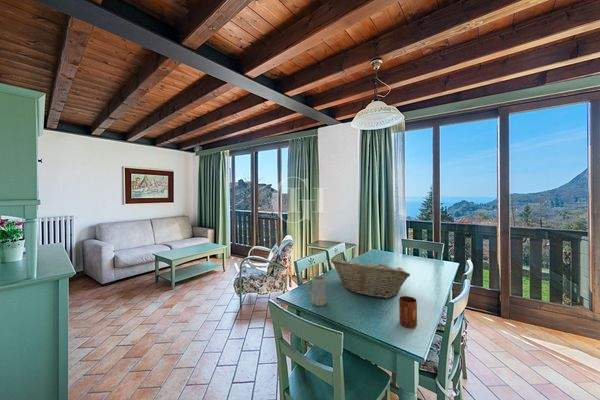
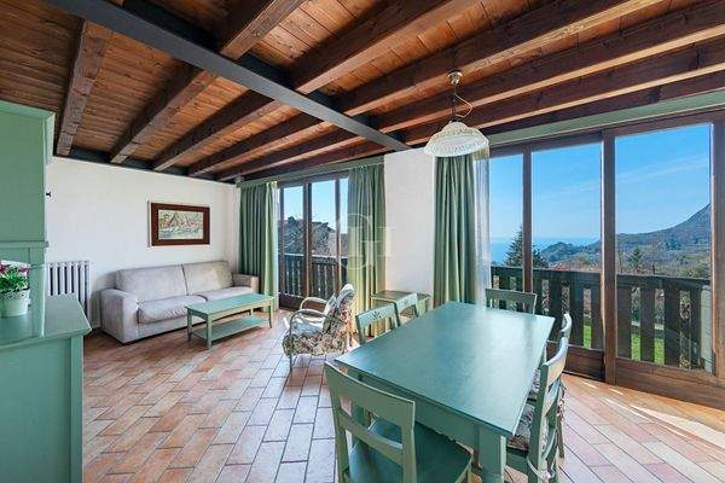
- mug [306,274,328,307]
- mug [398,295,418,329]
- fruit basket [330,258,411,299]
